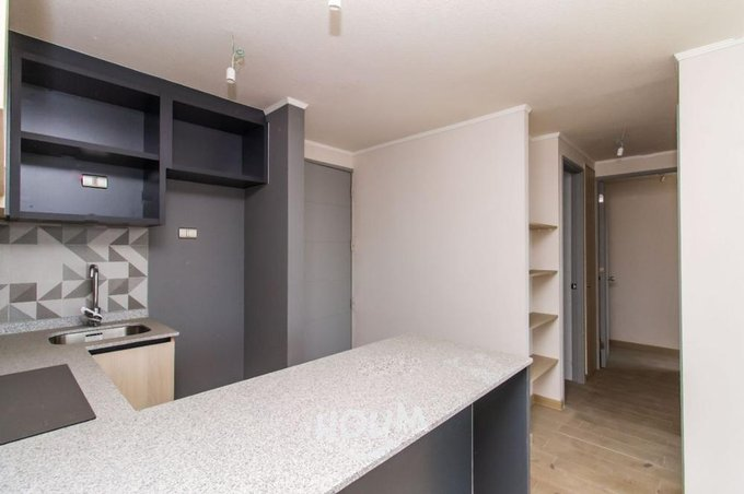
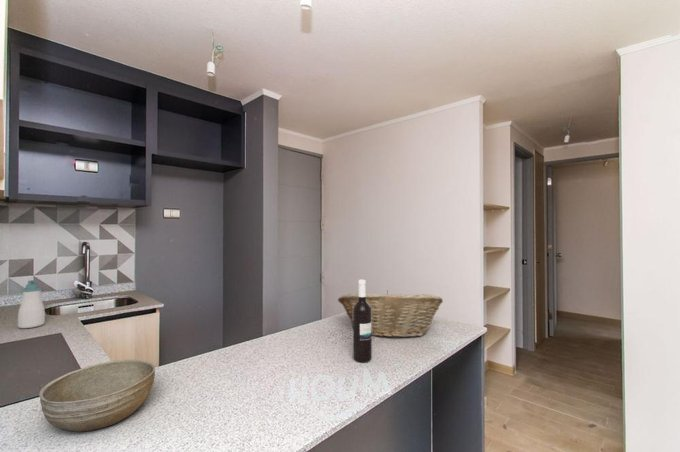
+ fruit basket [337,289,444,339]
+ wine bottle [352,279,373,363]
+ bowl [38,358,156,433]
+ soap bottle [17,279,46,329]
